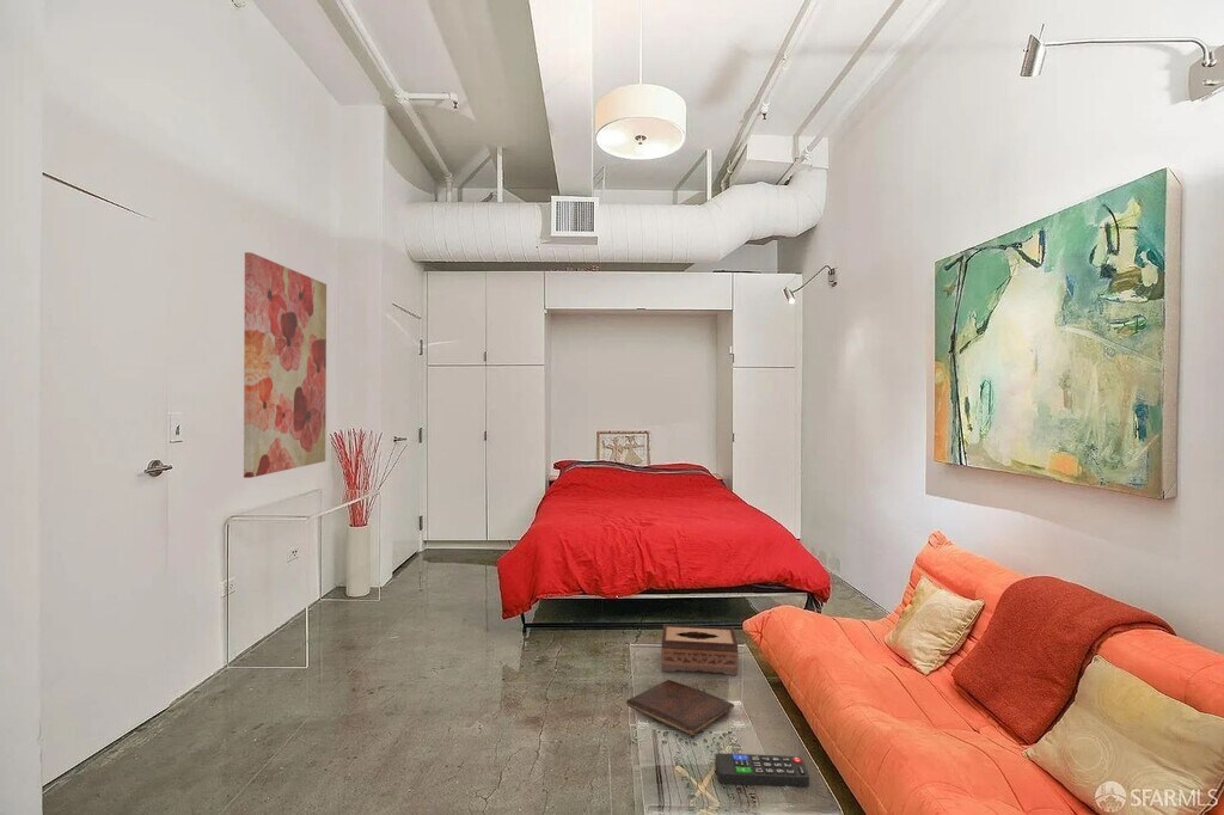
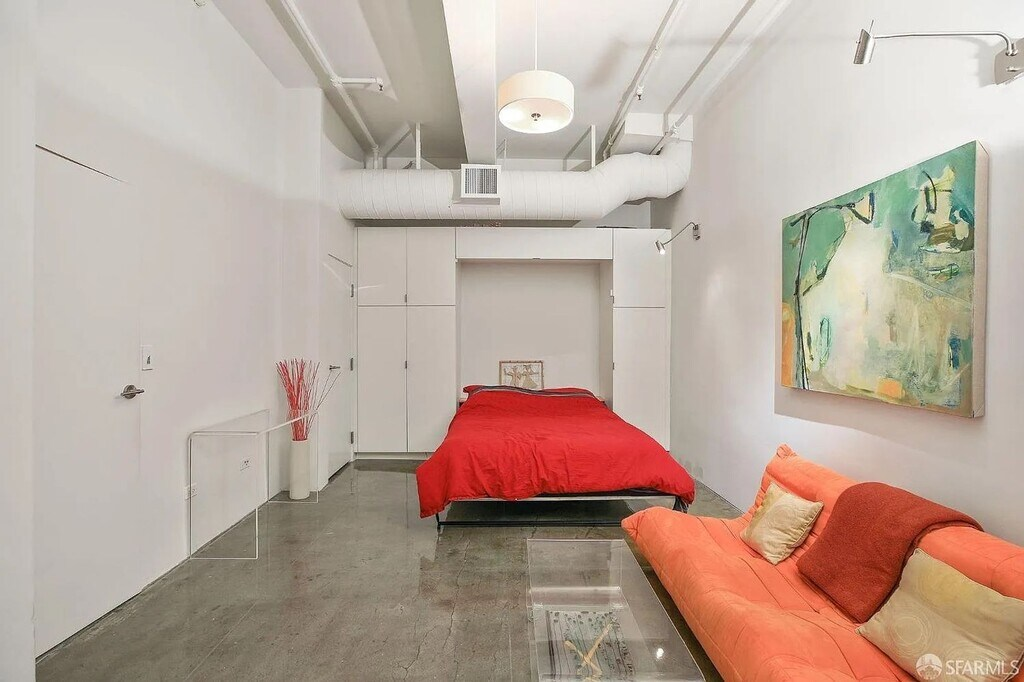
- remote control [714,752,810,788]
- book [625,679,735,736]
- tissue box [660,623,740,676]
- wall art [243,251,328,479]
